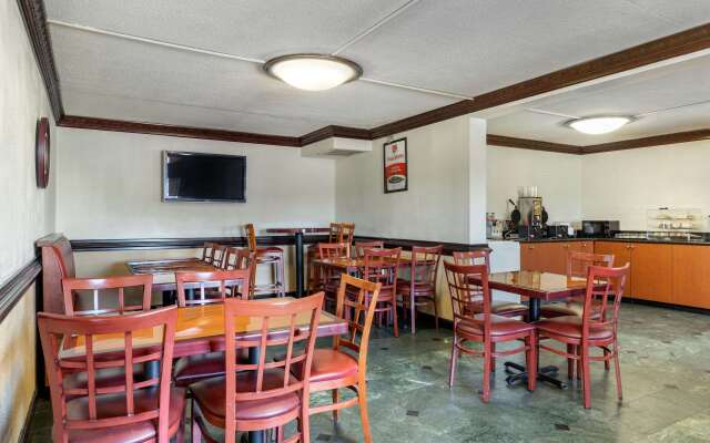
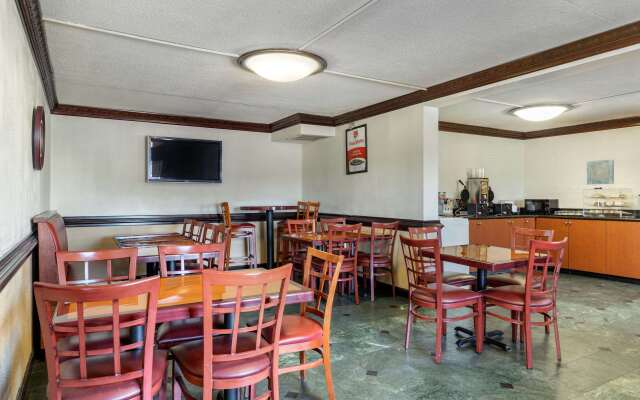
+ wall art [586,159,615,185]
